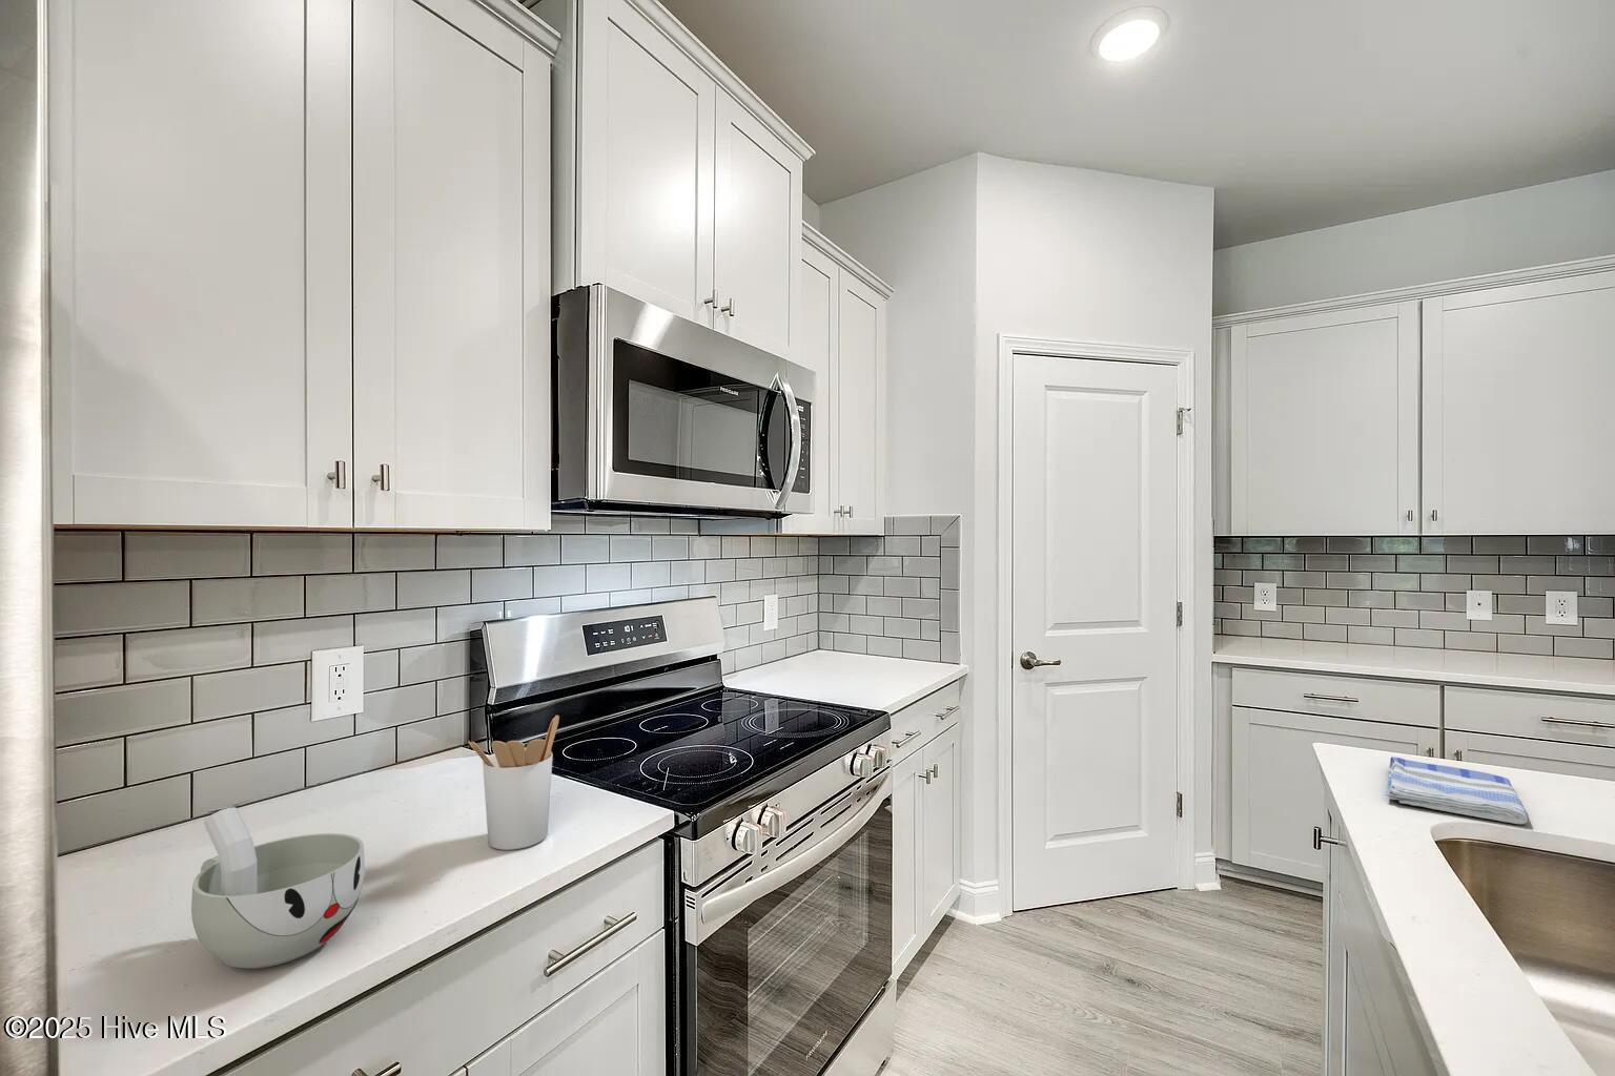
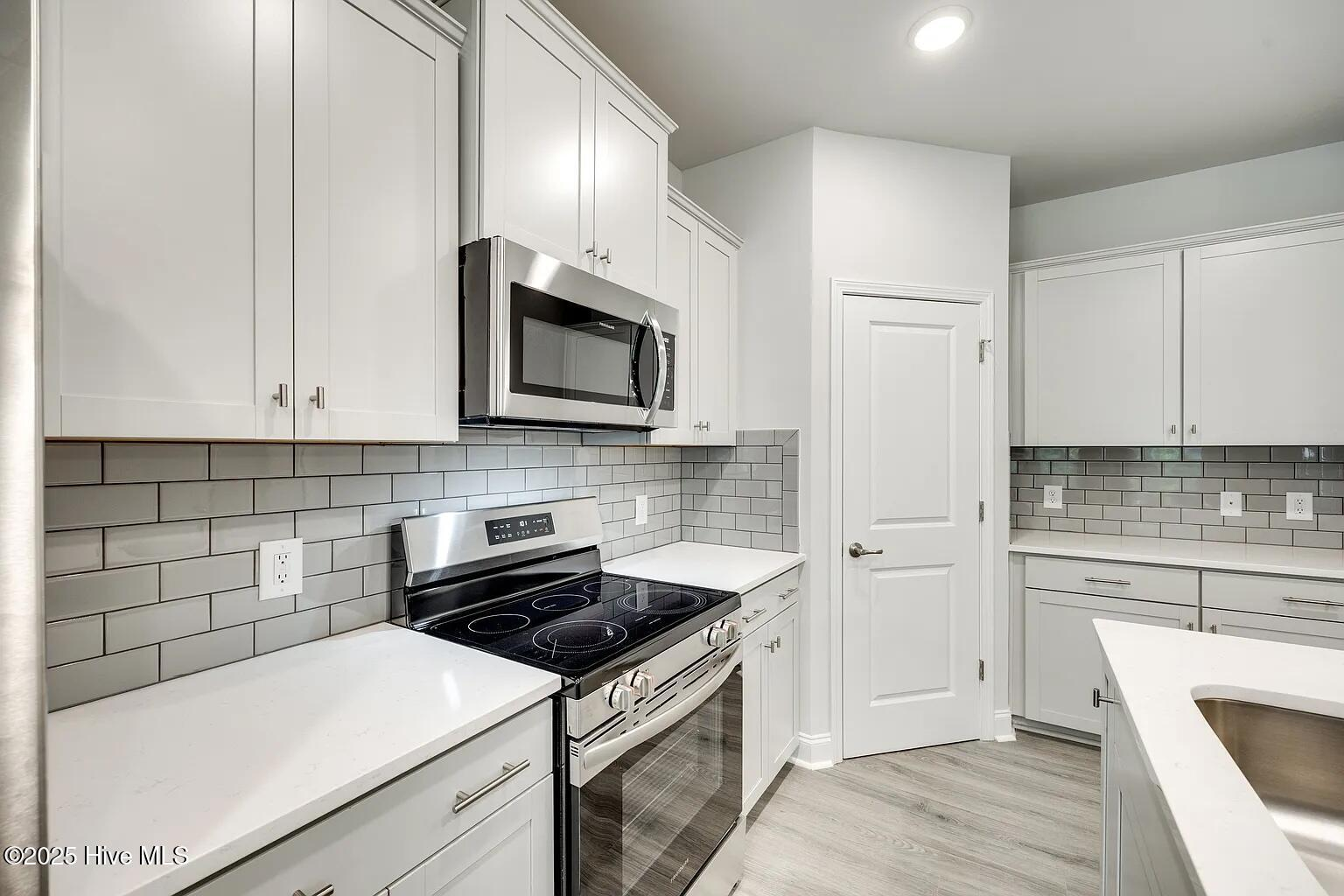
- utensil holder [466,715,560,851]
- dish towel [1384,755,1528,825]
- cup [190,806,365,970]
